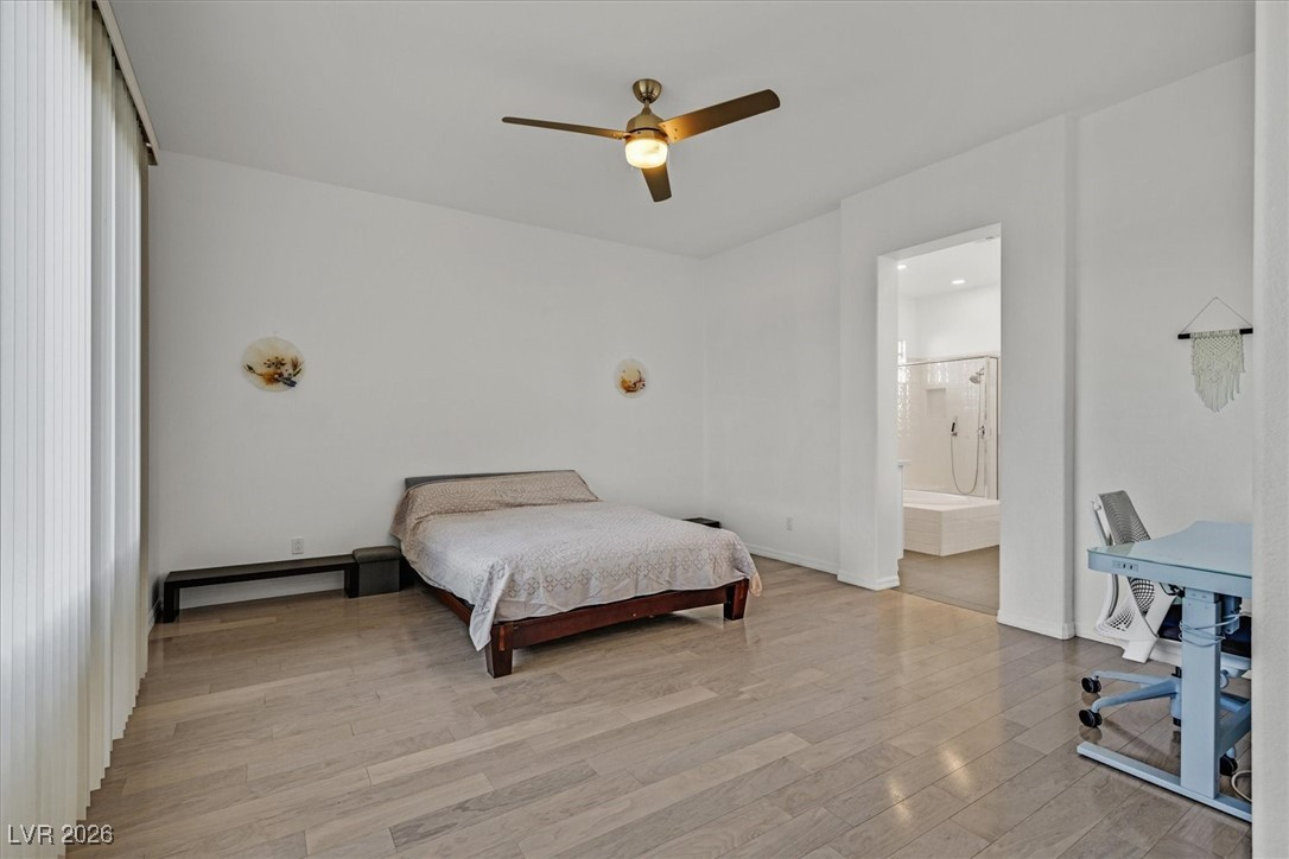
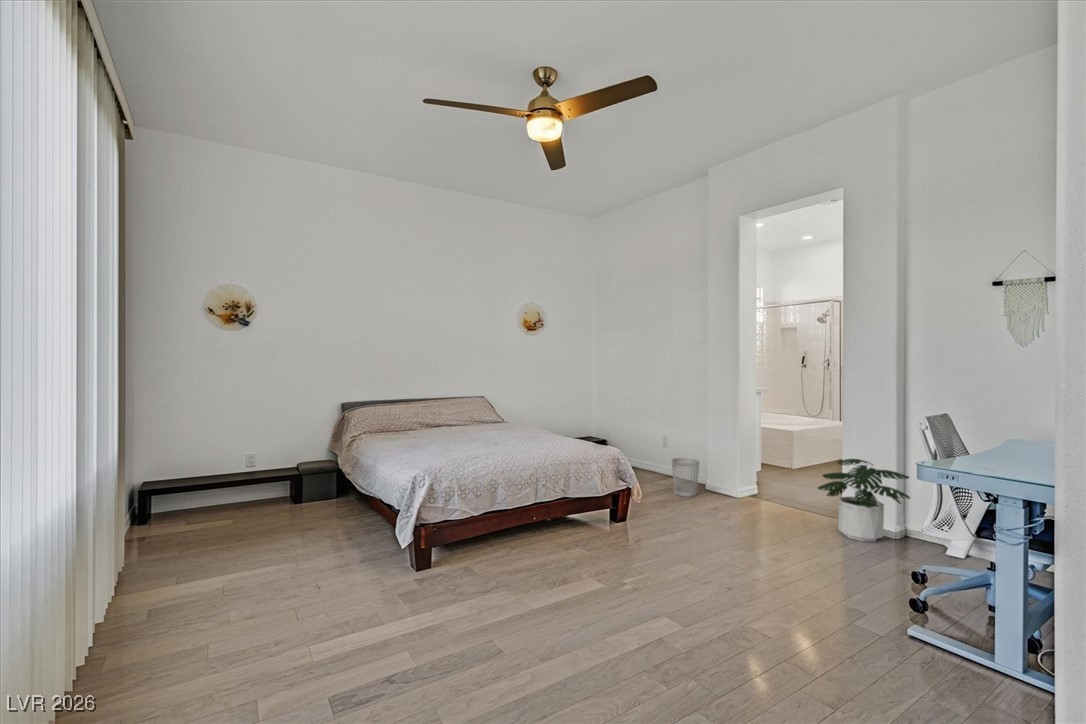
+ wastebasket [671,457,701,498]
+ potted plant [816,458,911,542]
